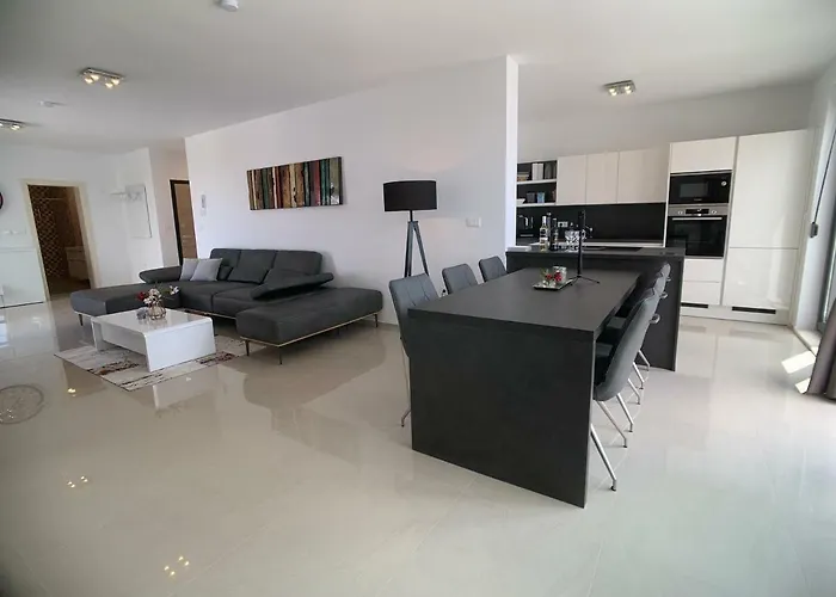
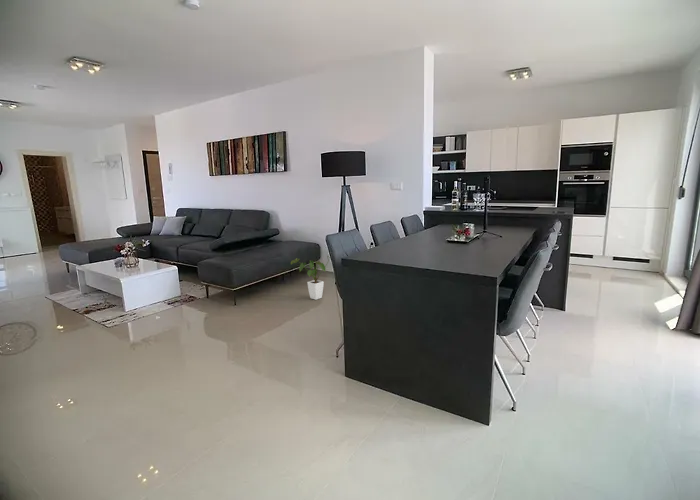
+ house plant [290,255,330,301]
